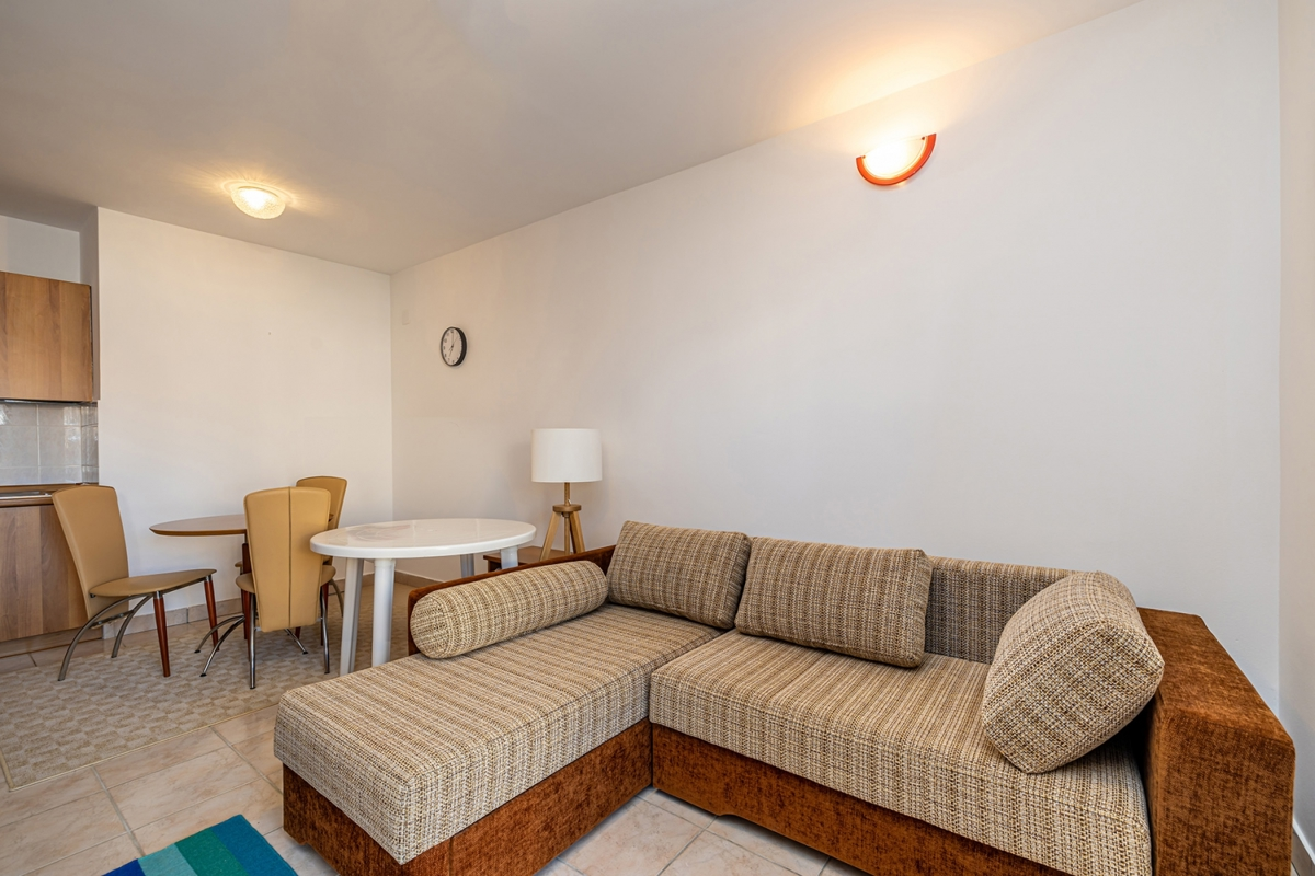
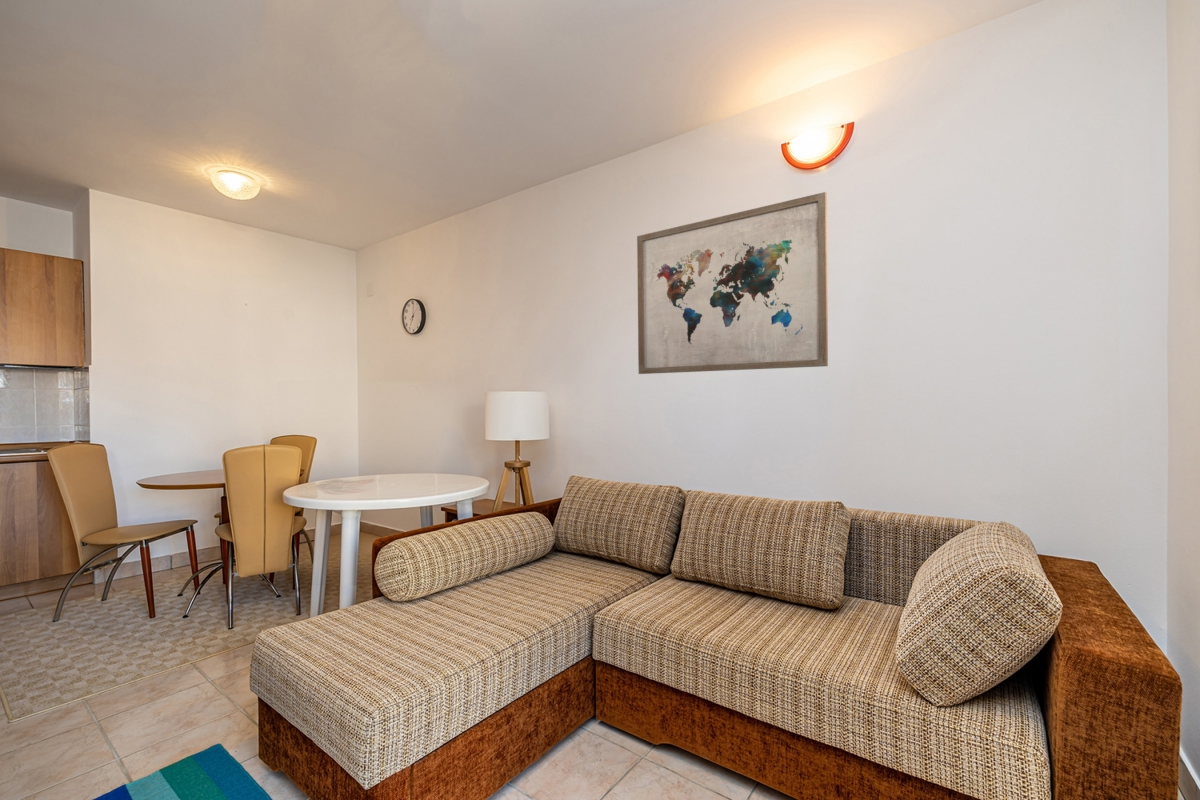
+ wall art [636,191,829,375]
